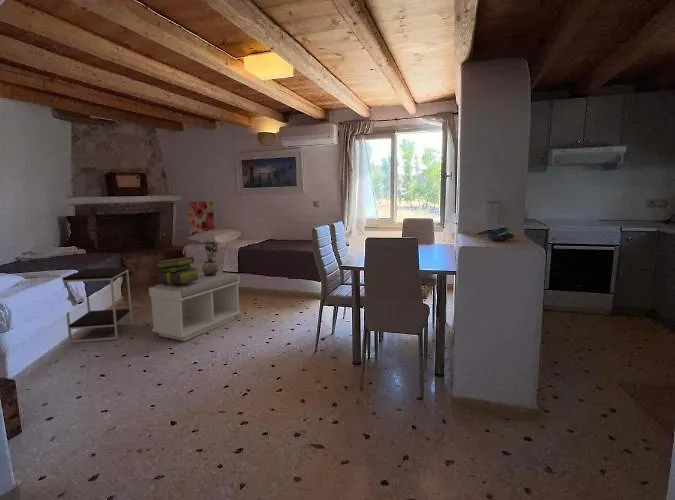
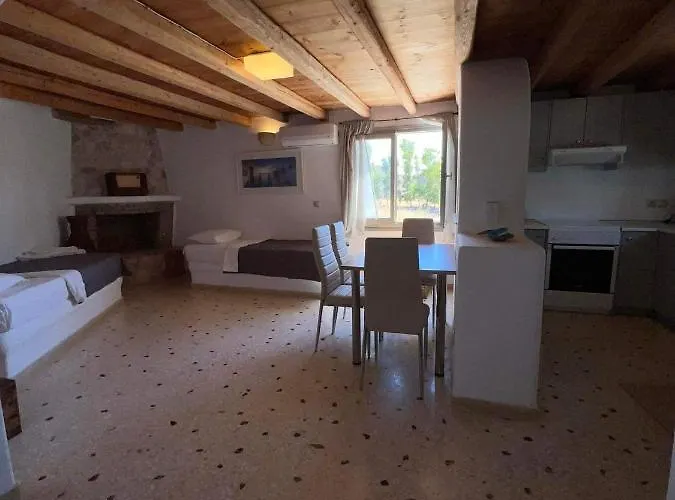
- stack of books [154,256,200,285]
- bench [148,271,242,342]
- side table [62,266,133,344]
- wall art [187,201,215,236]
- potted plant [201,237,224,276]
